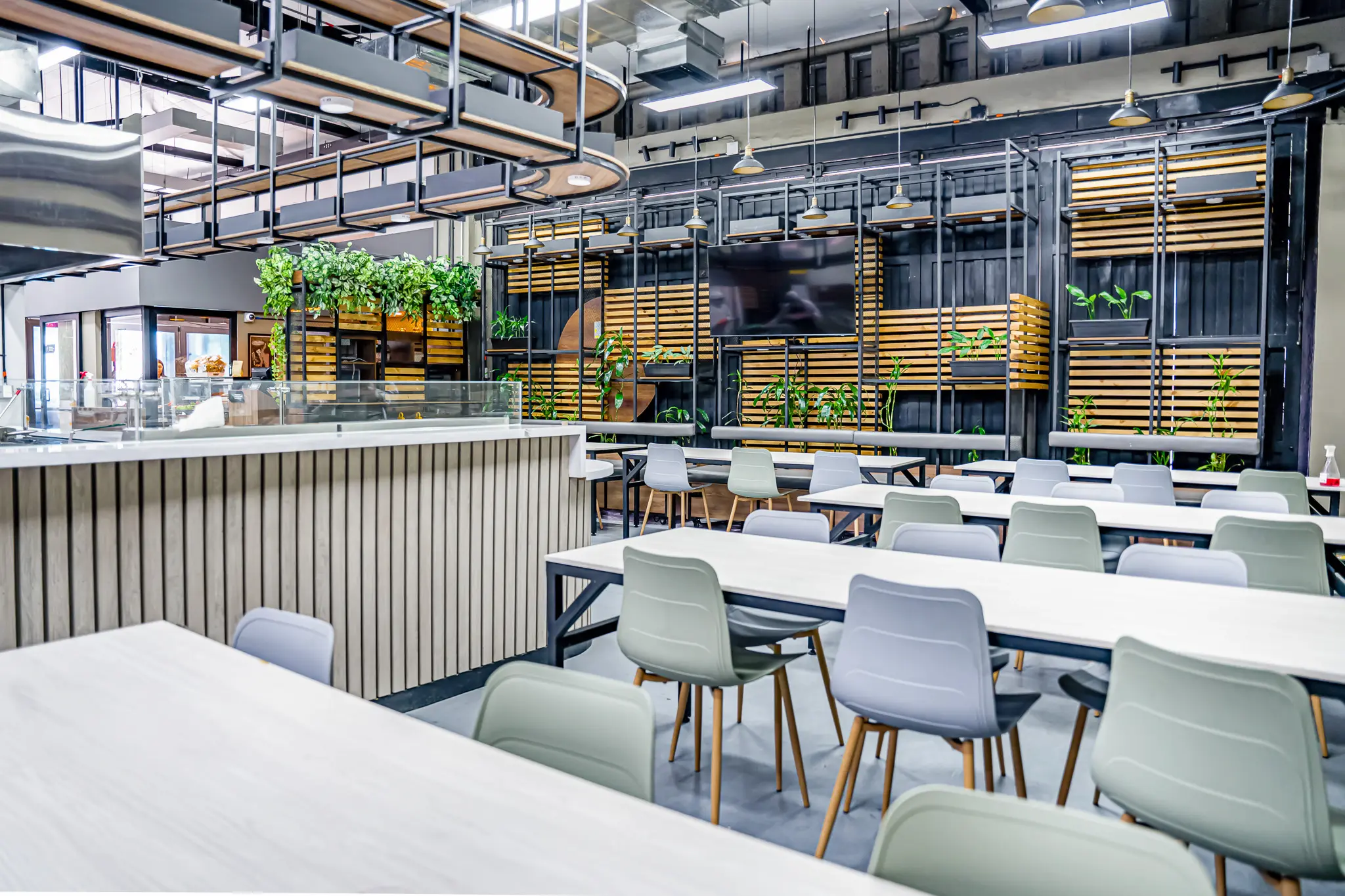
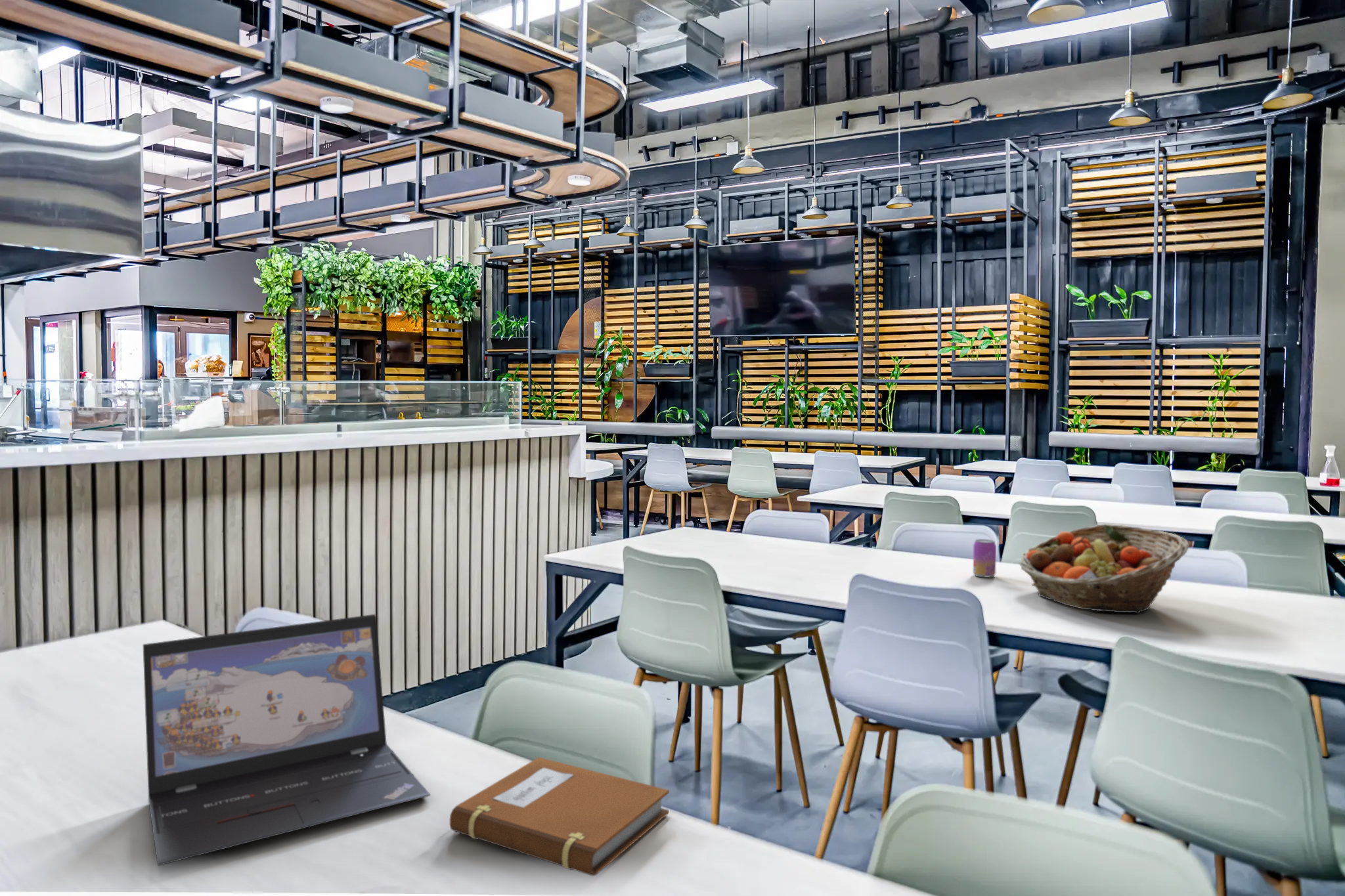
+ notebook [449,756,670,877]
+ laptop [143,614,431,866]
+ fruit basket [1019,524,1189,614]
+ beverage can [972,538,997,578]
